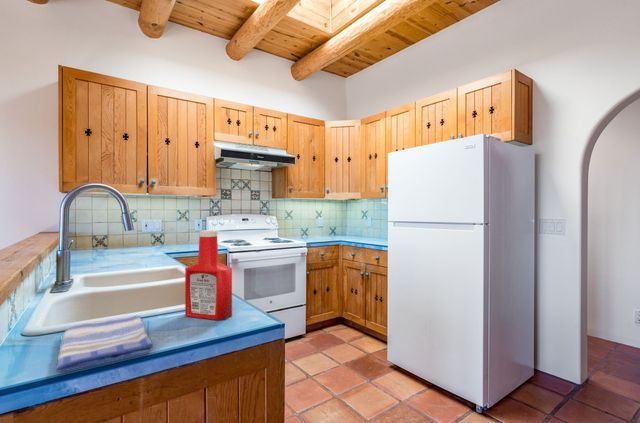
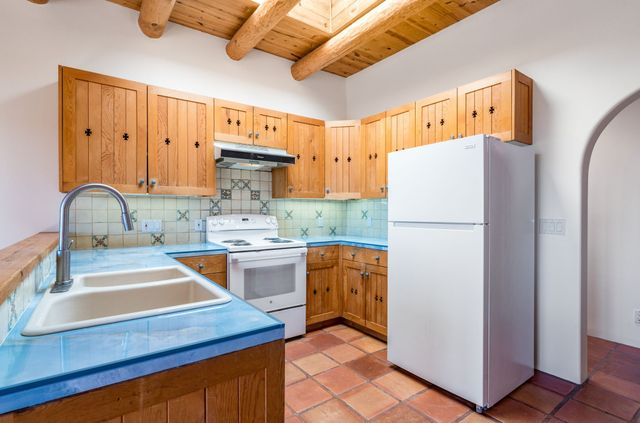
- dish towel [55,315,153,372]
- soap bottle [184,229,233,321]
